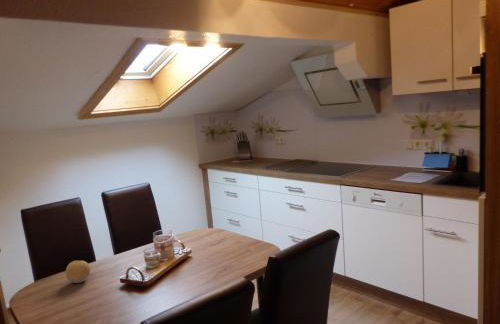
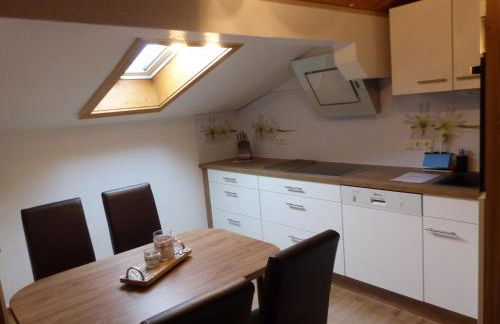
- fruit [65,260,91,284]
